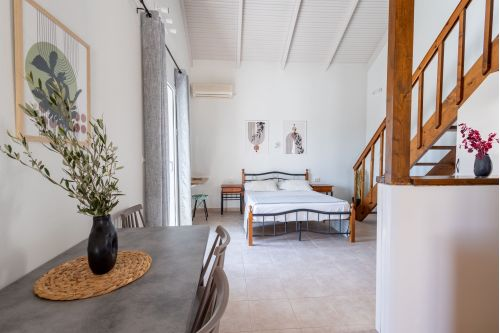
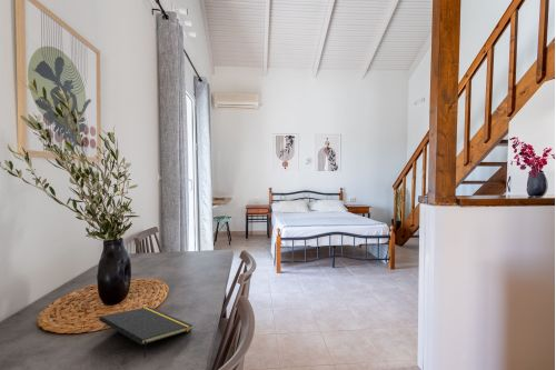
+ notepad [98,306,193,359]
